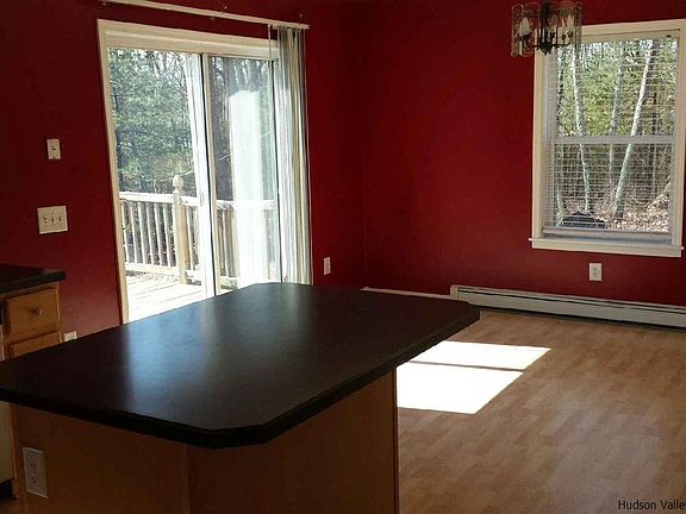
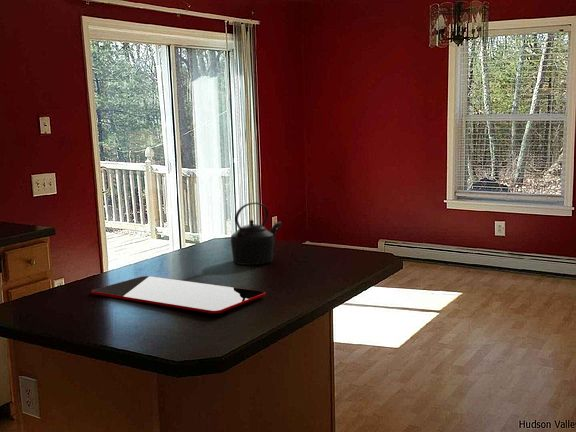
+ kettle [230,202,283,266]
+ cutting board [90,275,266,315]
